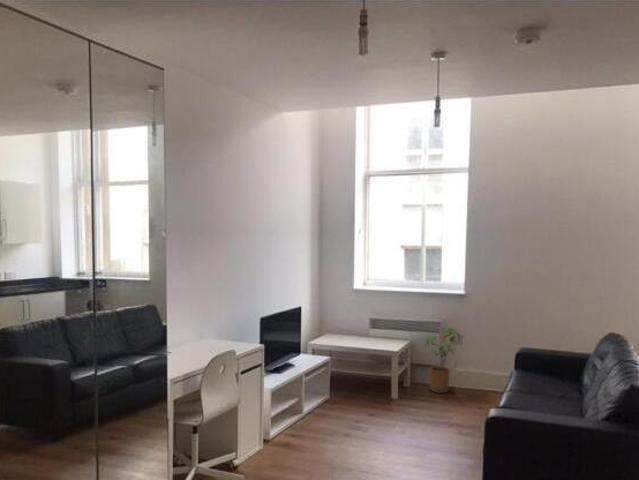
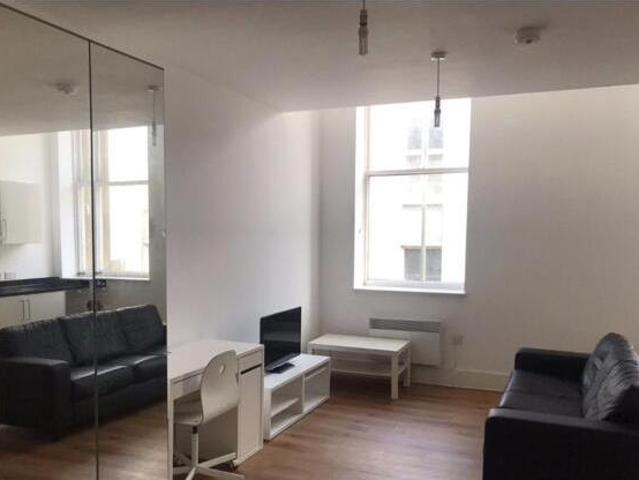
- house plant [424,326,464,394]
